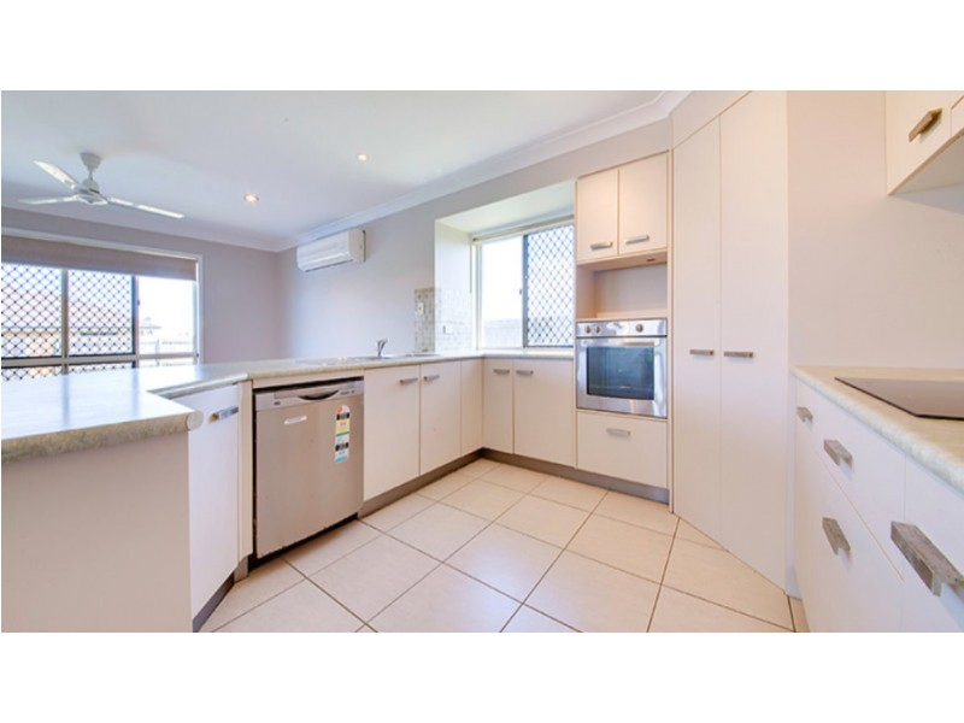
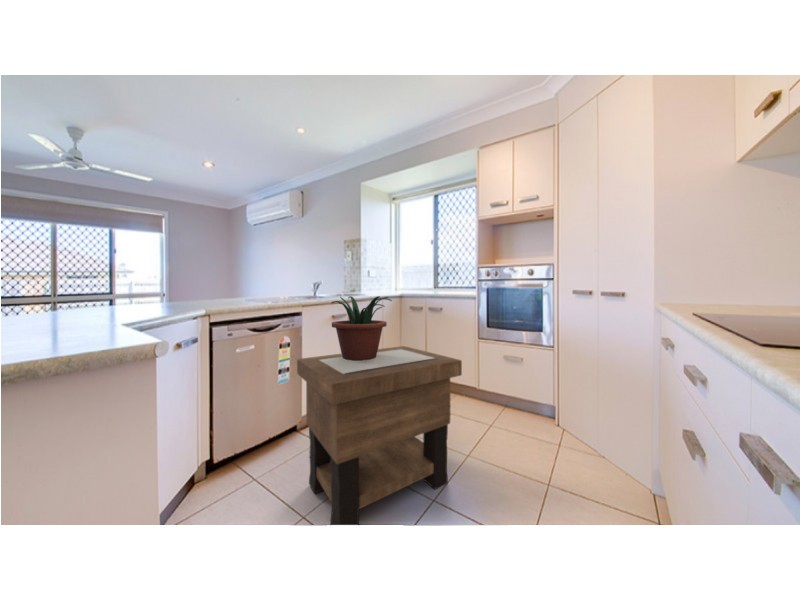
+ potted plant [331,295,393,361]
+ side table [296,345,463,526]
